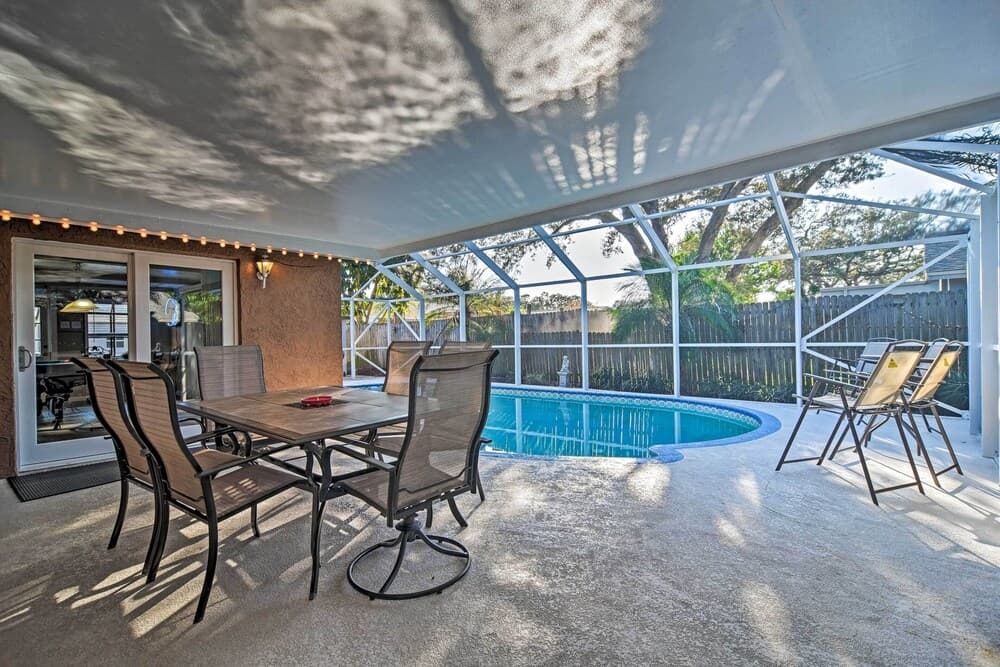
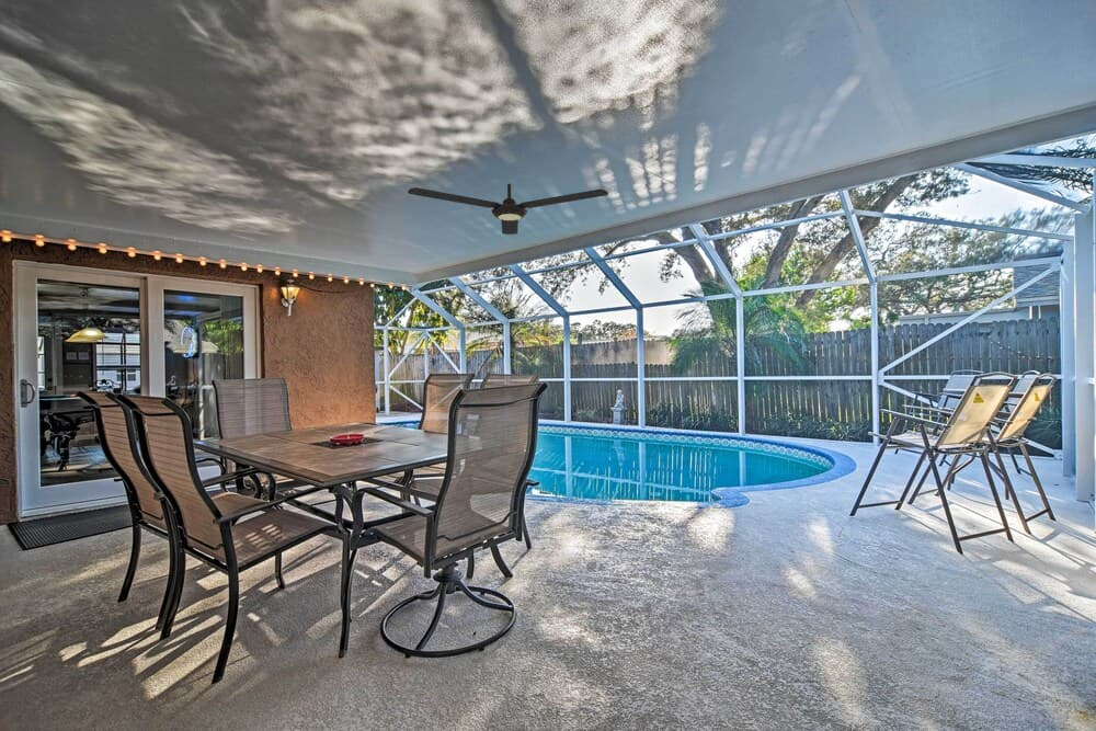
+ ceiling fan [407,183,609,236]
